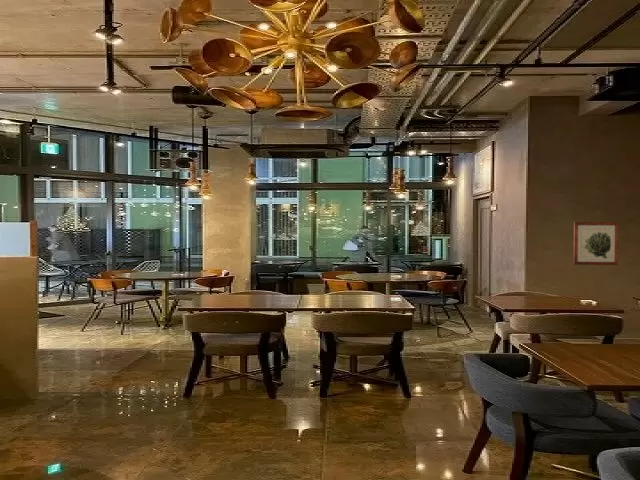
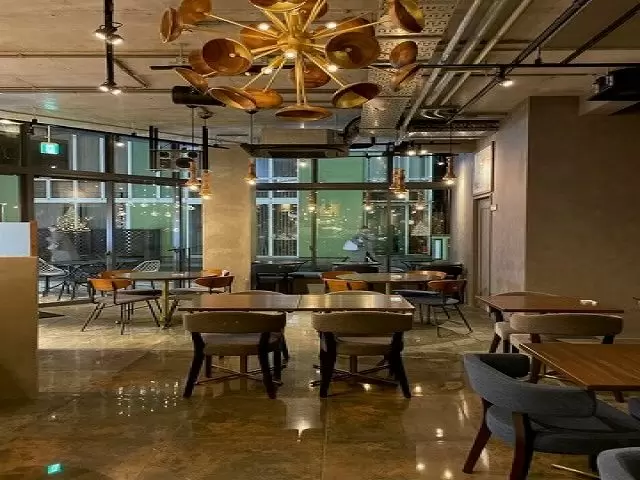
- wall art [572,221,619,266]
